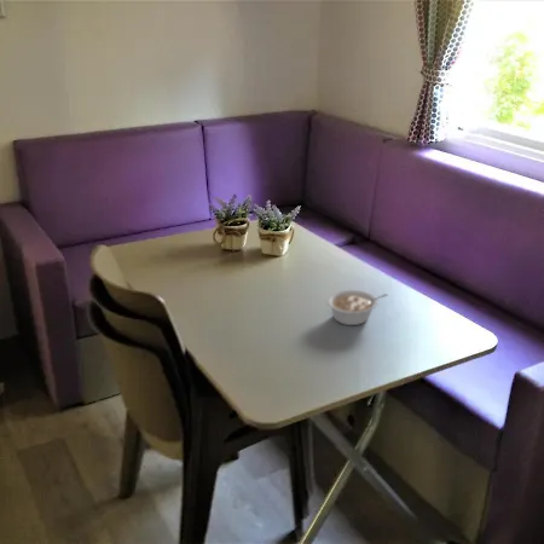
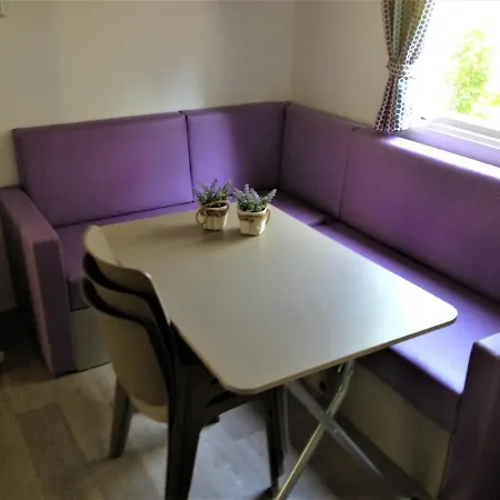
- legume [326,289,389,326]
